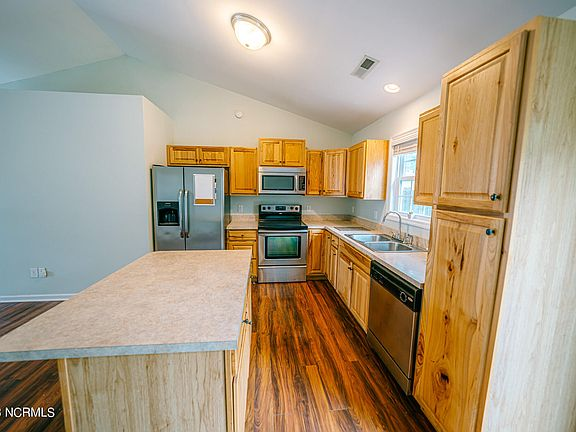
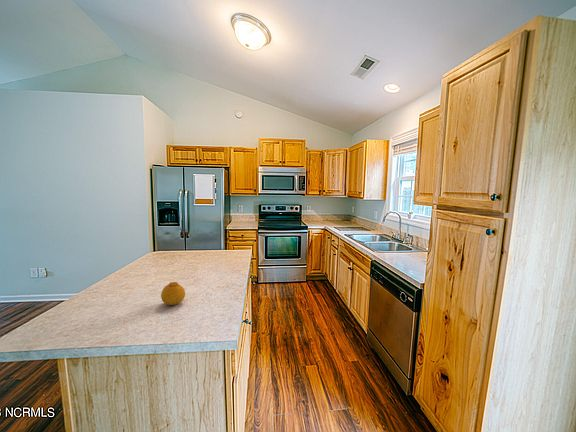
+ fruit [160,281,186,306]
